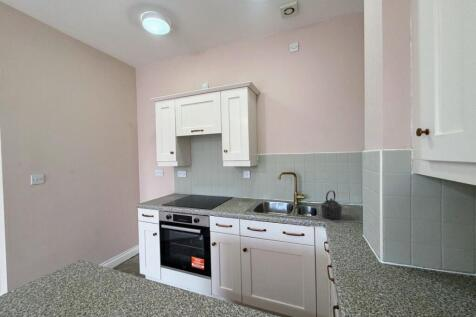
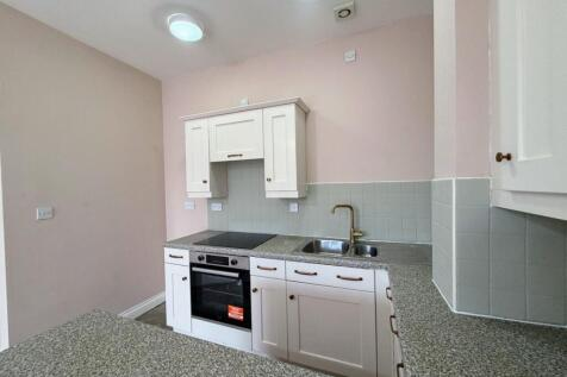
- kettle [320,190,343,220]
